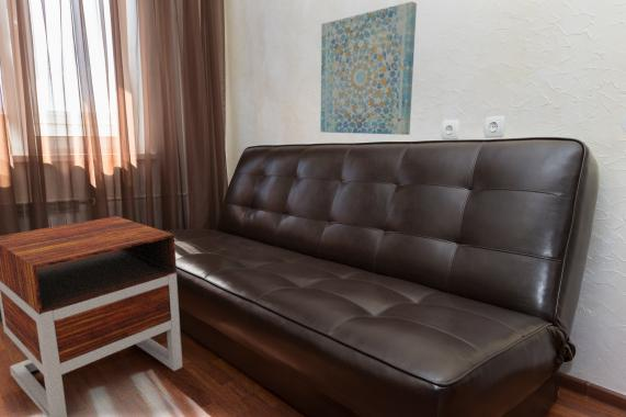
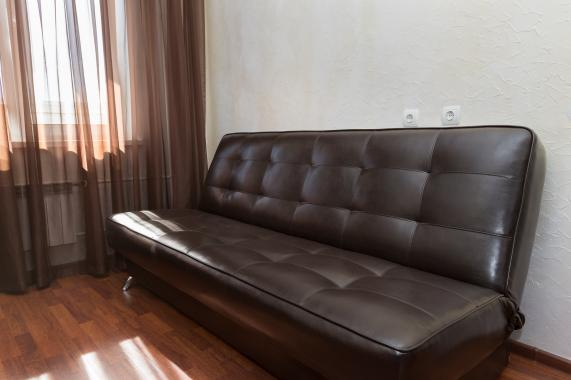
- nightstand [0,215,183,417]
- wall art [319,1,418,136]
